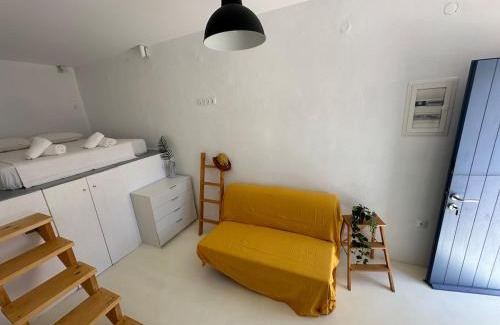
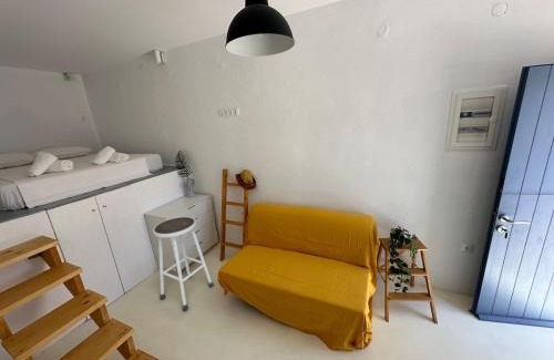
+ stool [152,216,215,311]
